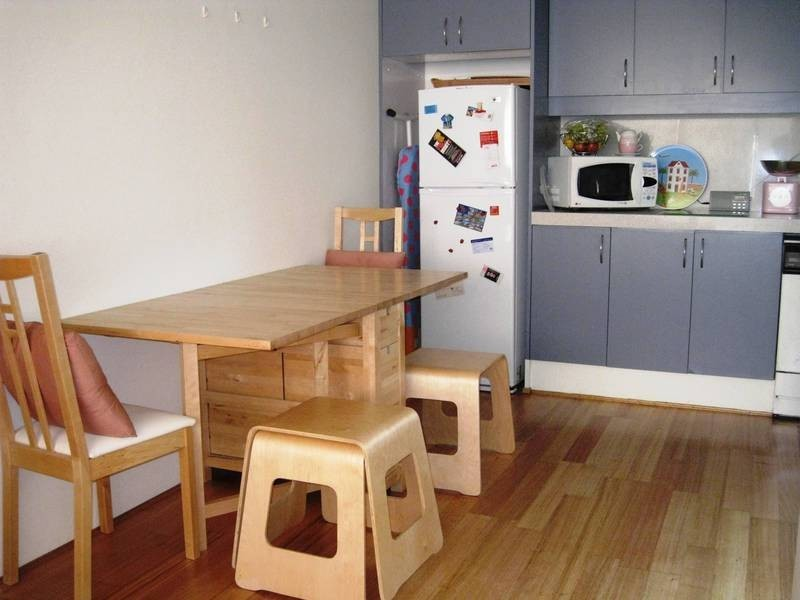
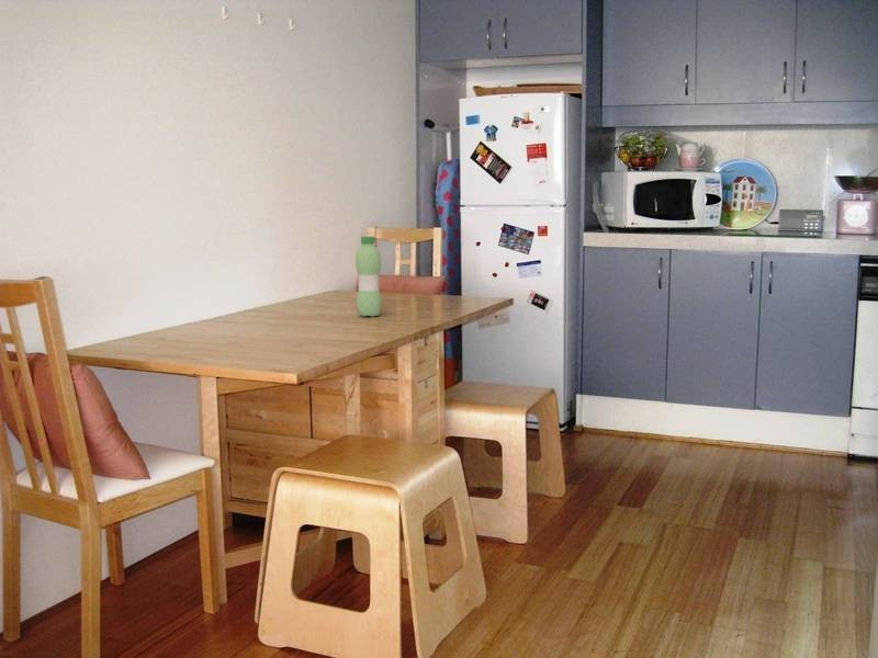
+ water bottle [354,236,383,318]
